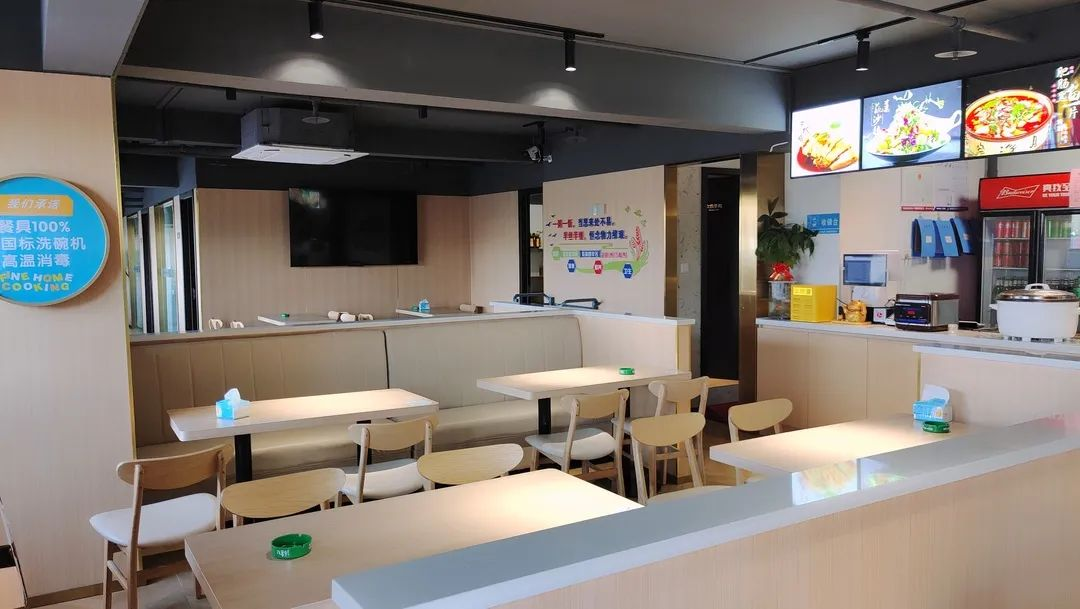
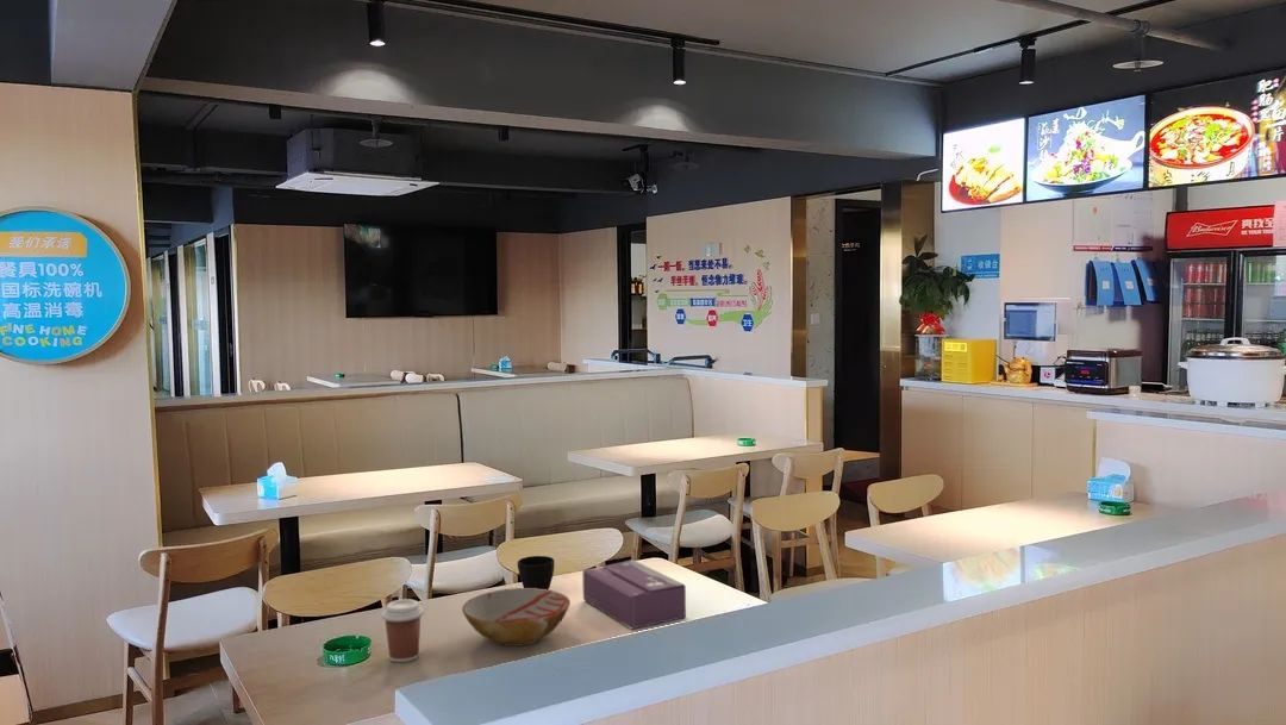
+ coffee cup [381,598,425,663]
+ cup [517,555,555,590]
+ tissue box [581,558,687,630]
+ bowl [461,587,572,648]
